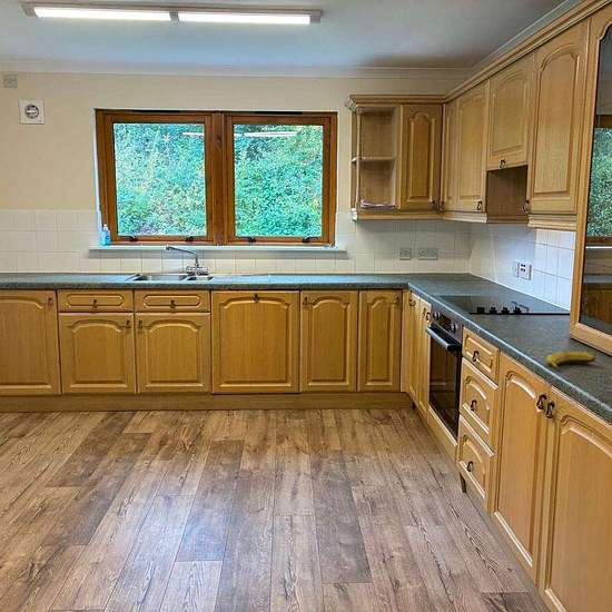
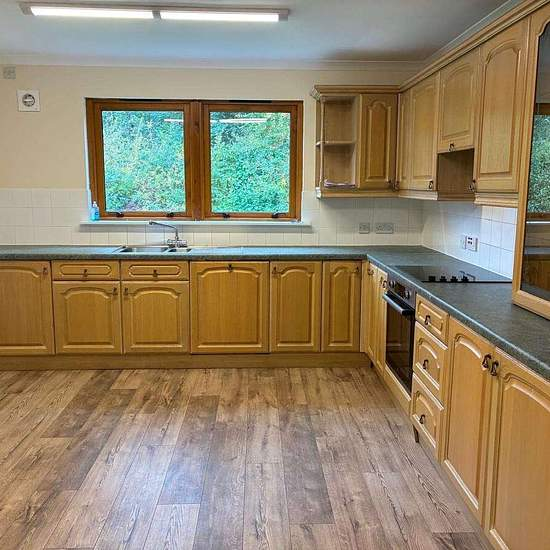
- banana [545,351,596,373]
